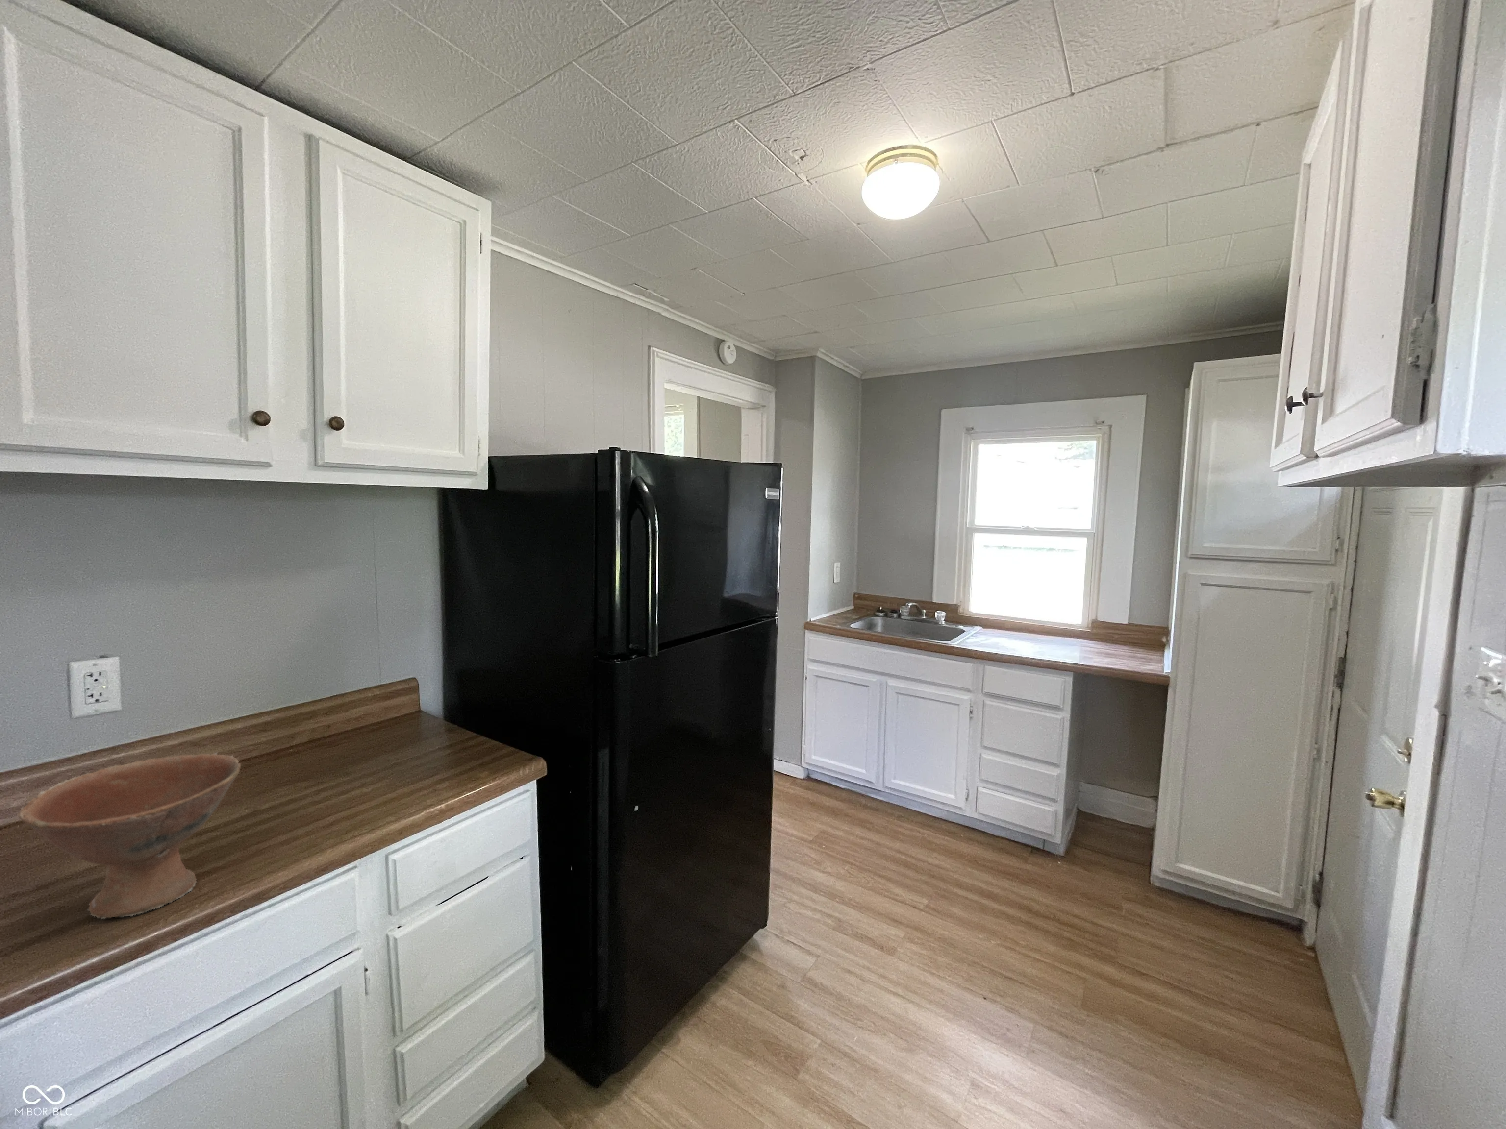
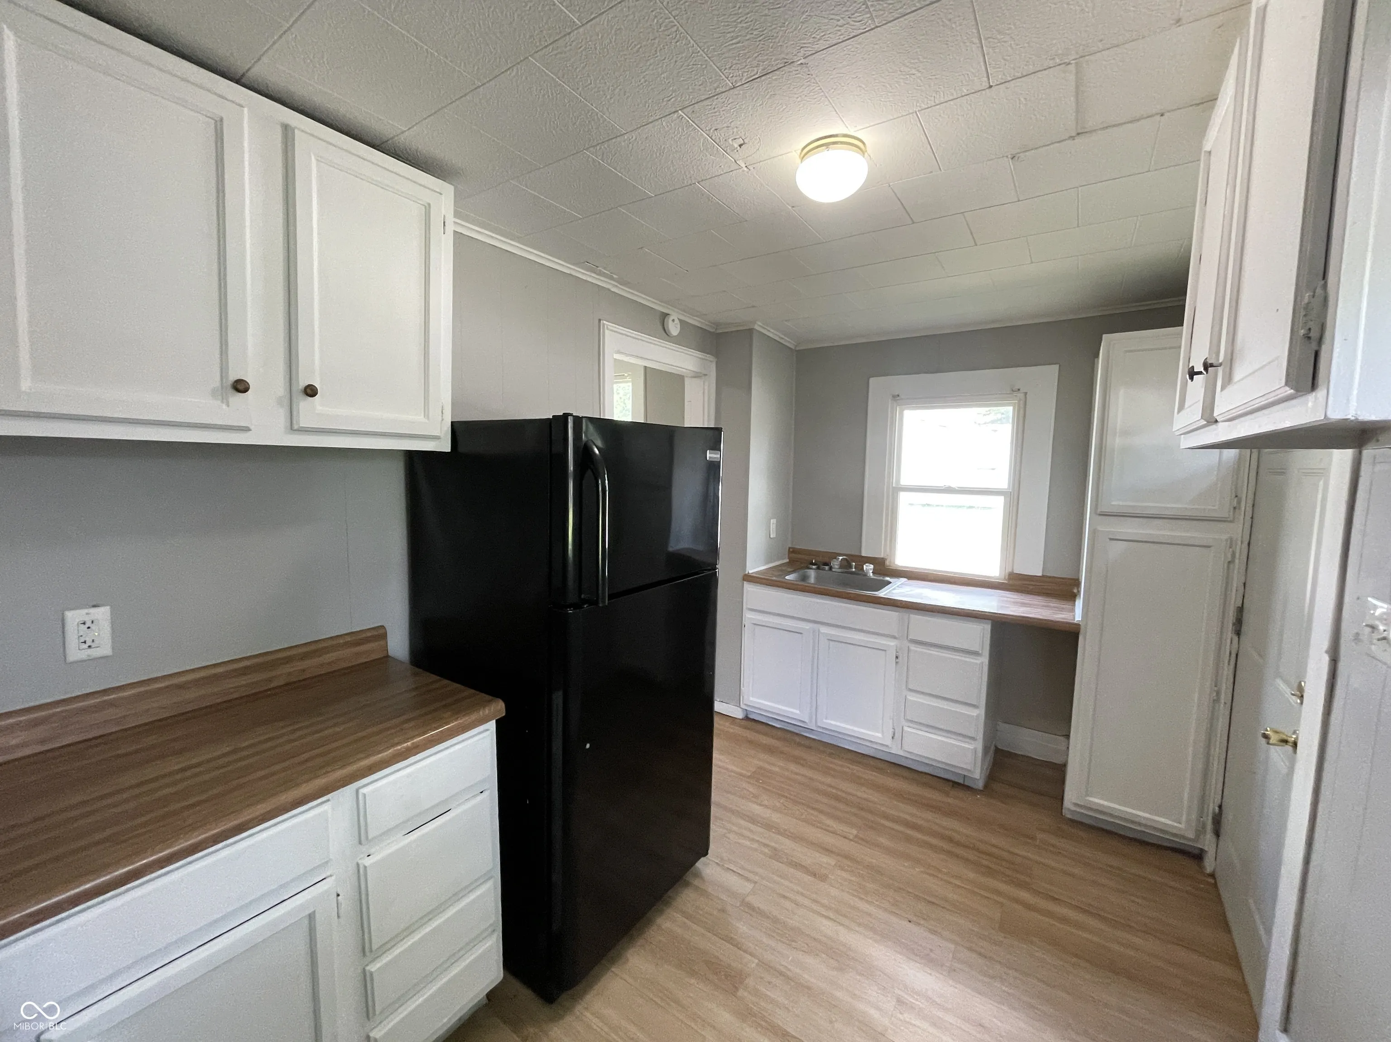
- bowl [17,752,242,920]
